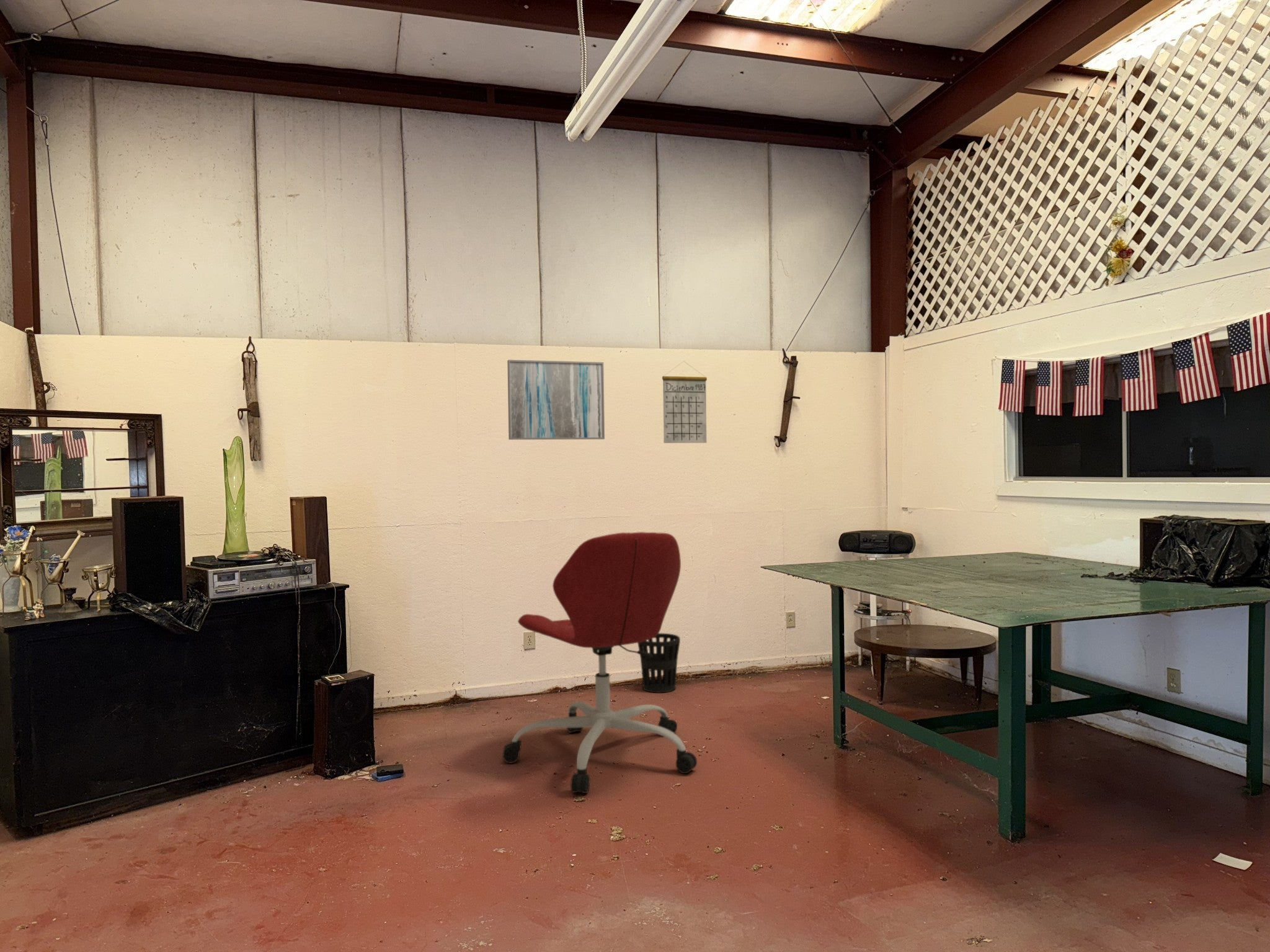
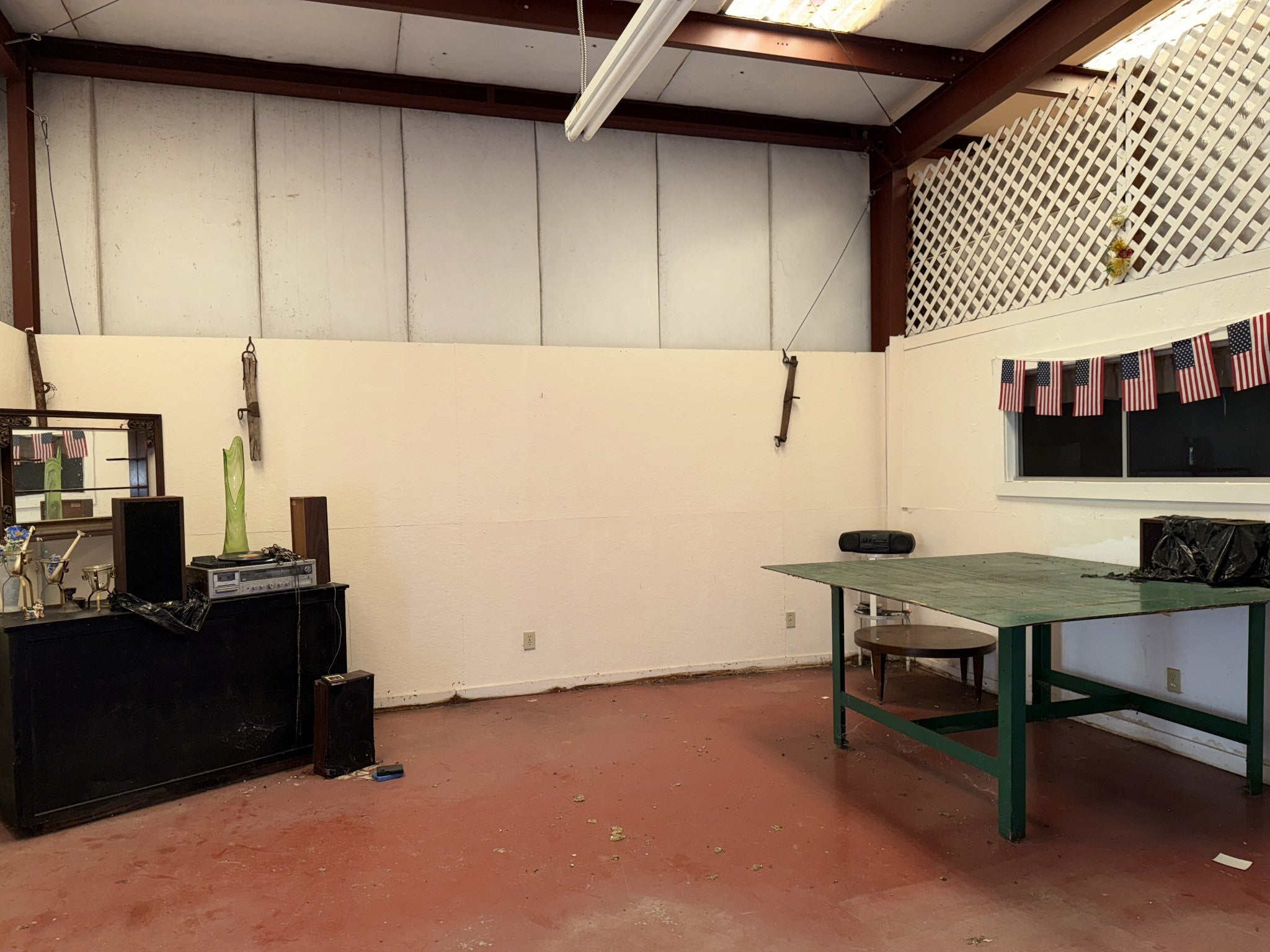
- calendar [662,361,708,444]
- office chair [502,531,698,794]
- wall art [507,359,605,440]
- wastebasket [637,633,681,694]
